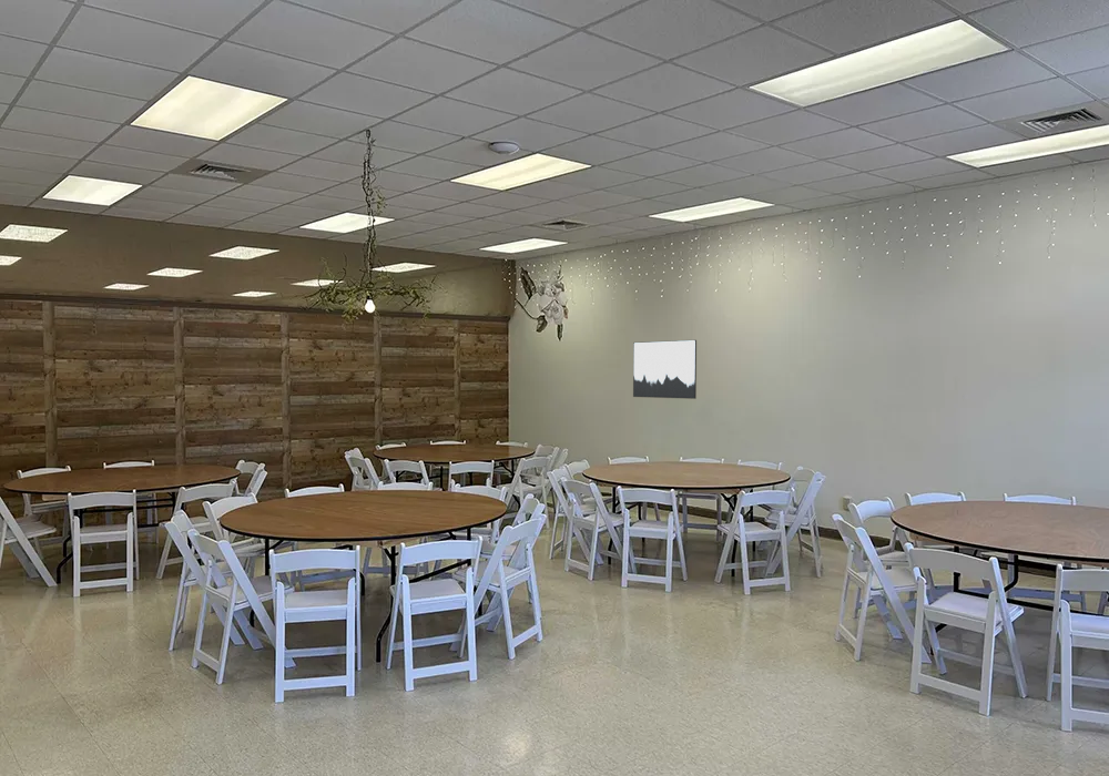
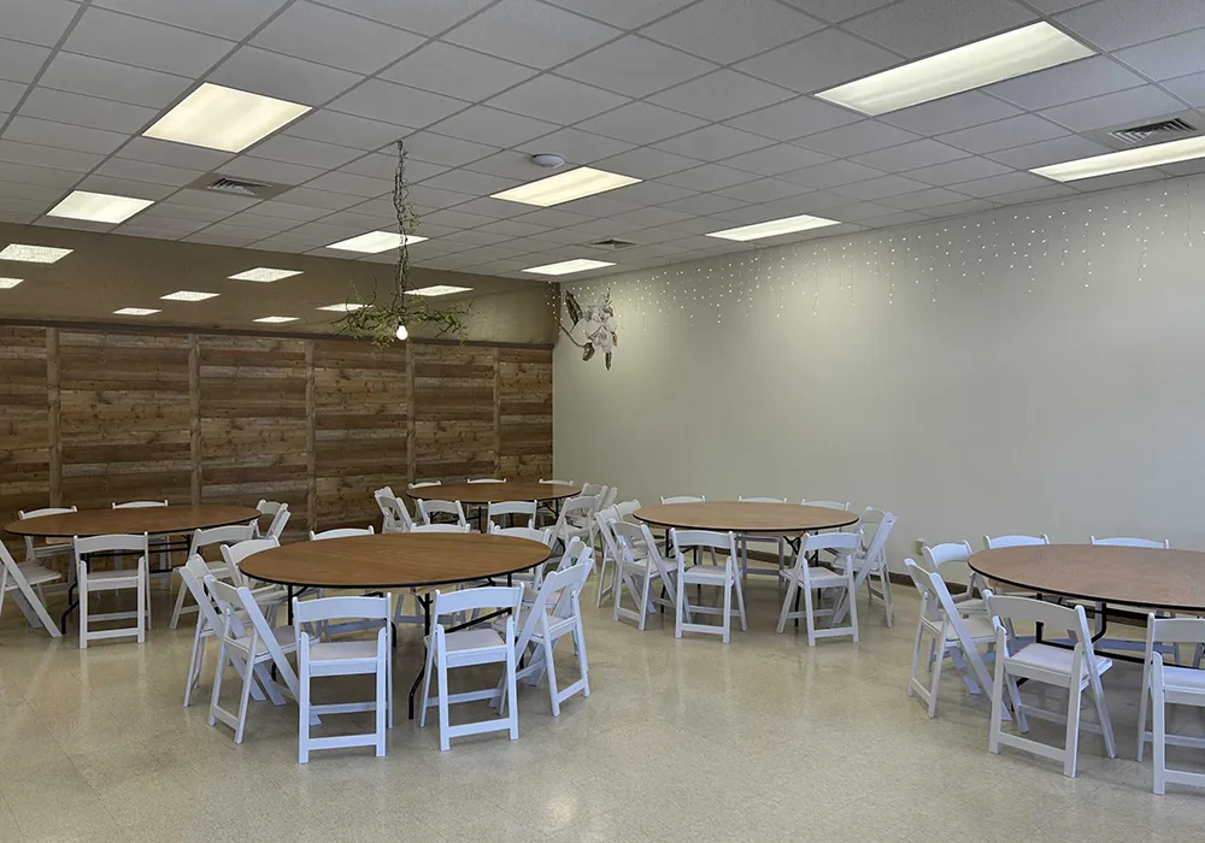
- wall art [632,339,698,400]
